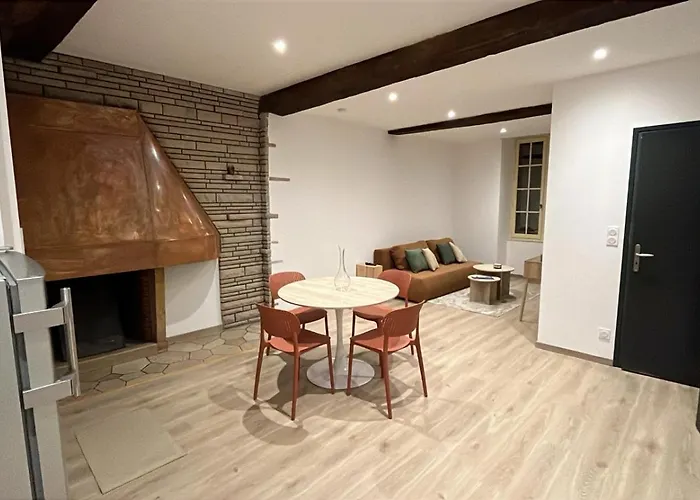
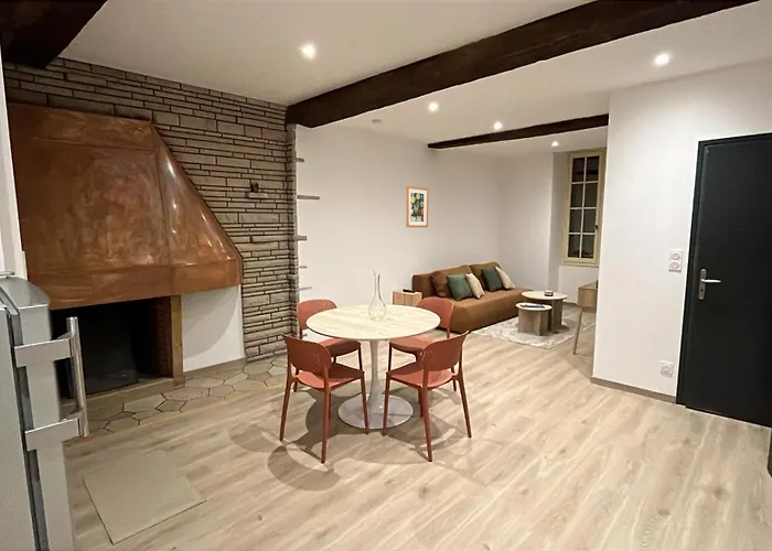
+ wall art [406,185,429,228]
